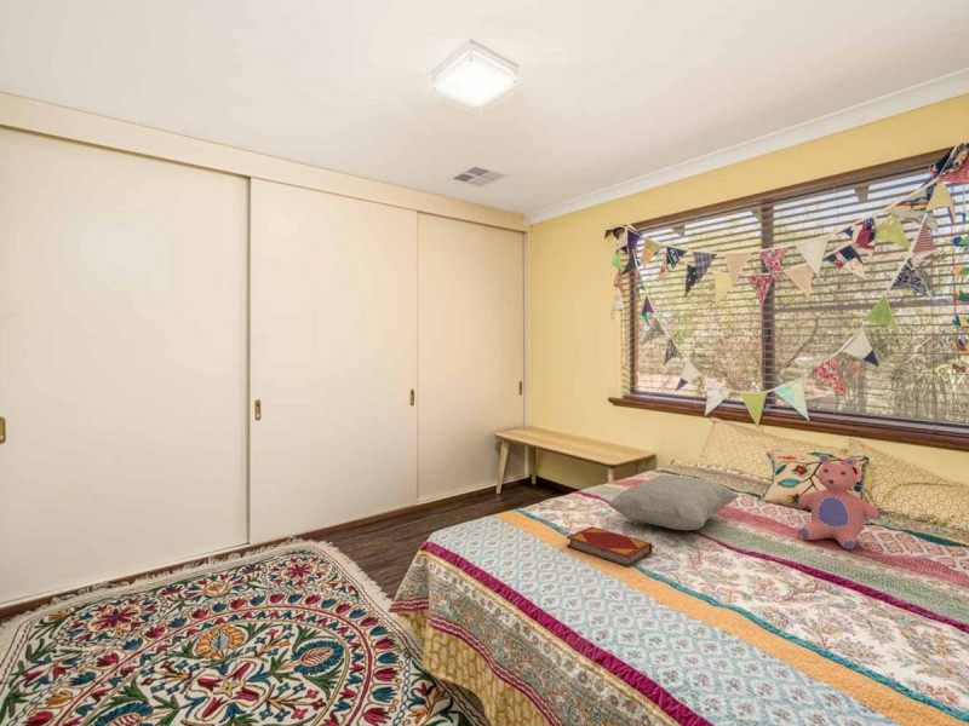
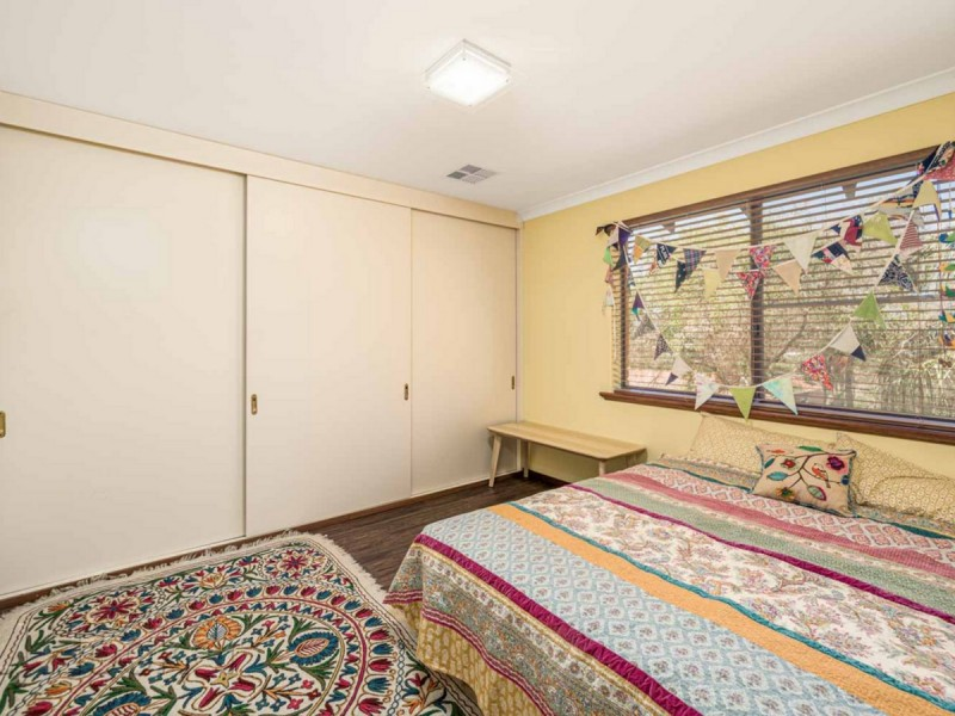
- hardback book [566,525,654,567]
- teddy bear [797,453,882,551]
- cushion [608,474,739,531]
